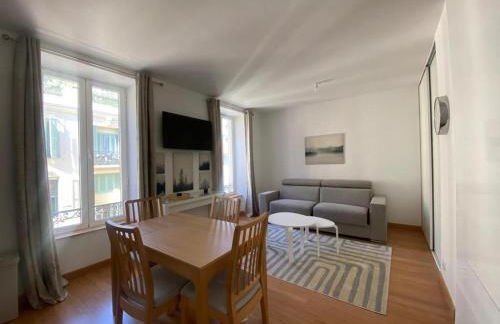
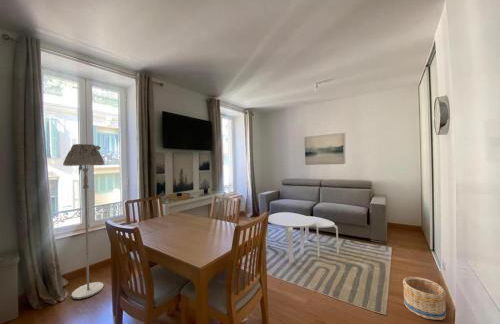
+ floor lamp [62,143,106,300]
+ basket [402,276,447,321]
